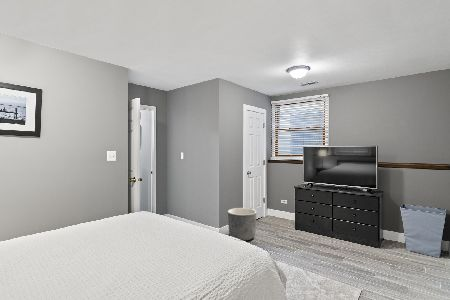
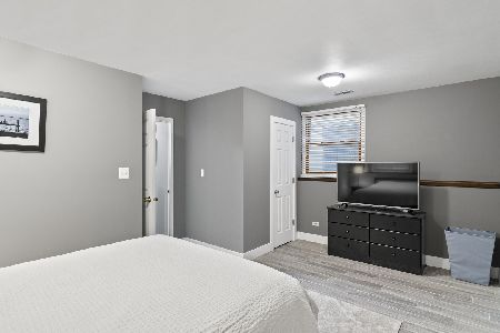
- planter [227,207,257,241]
